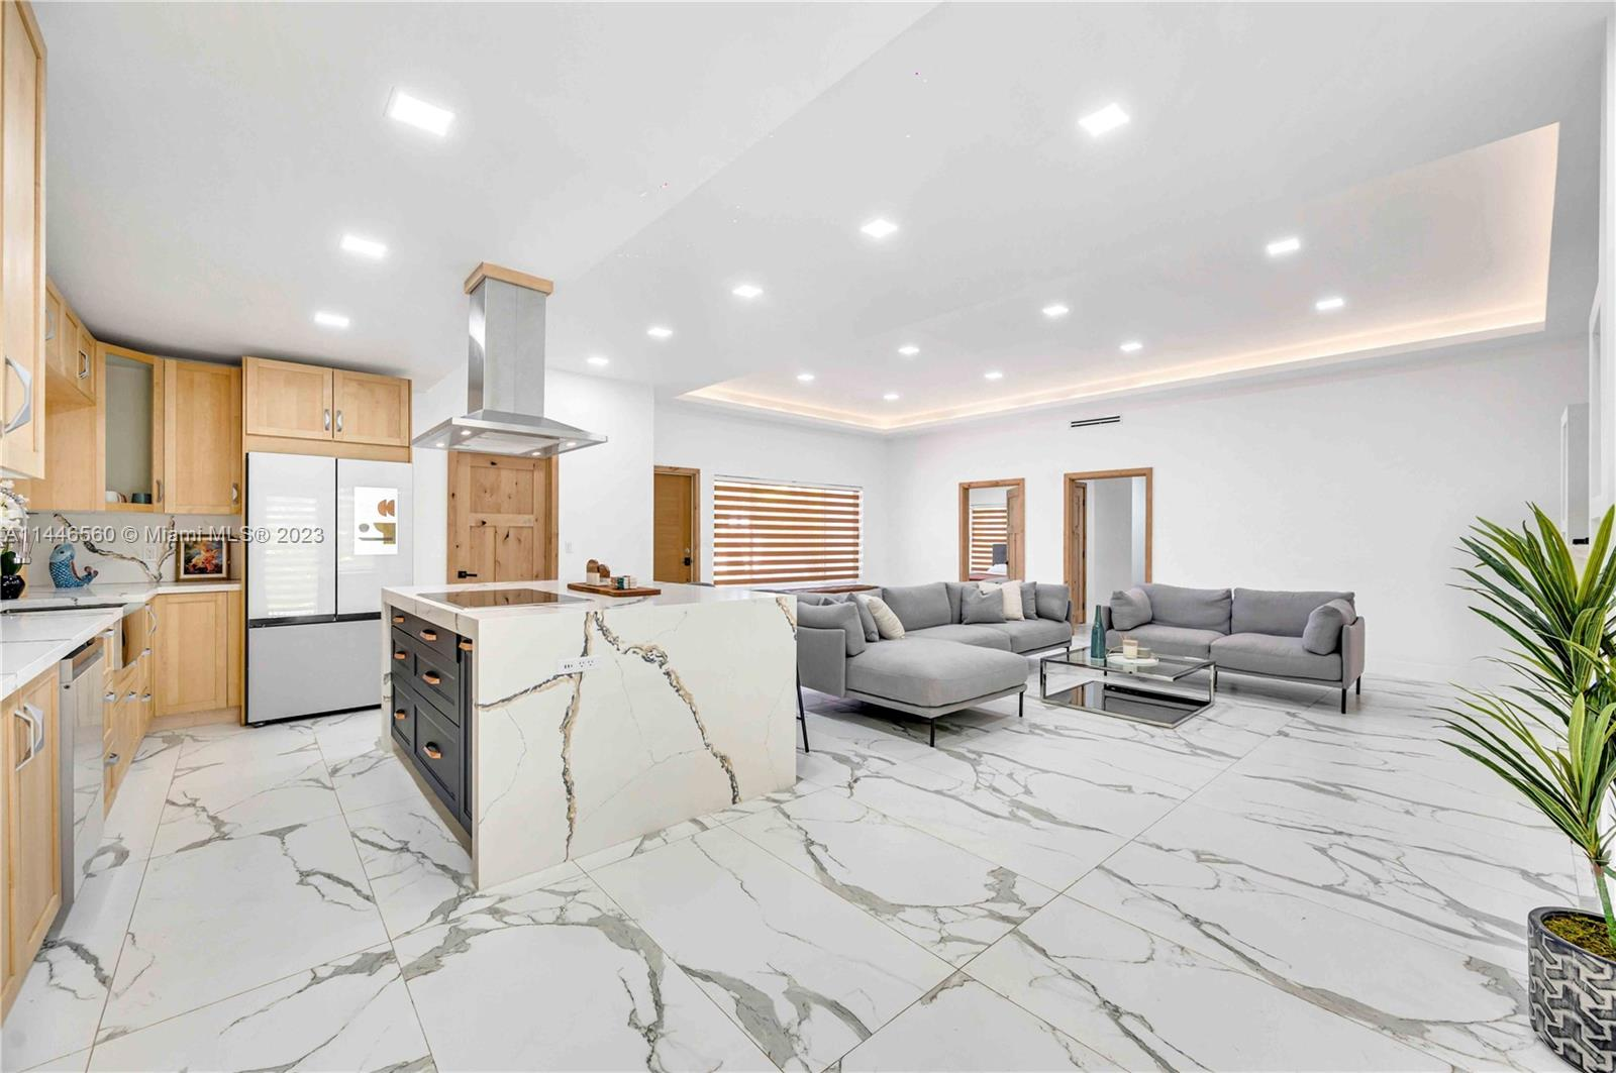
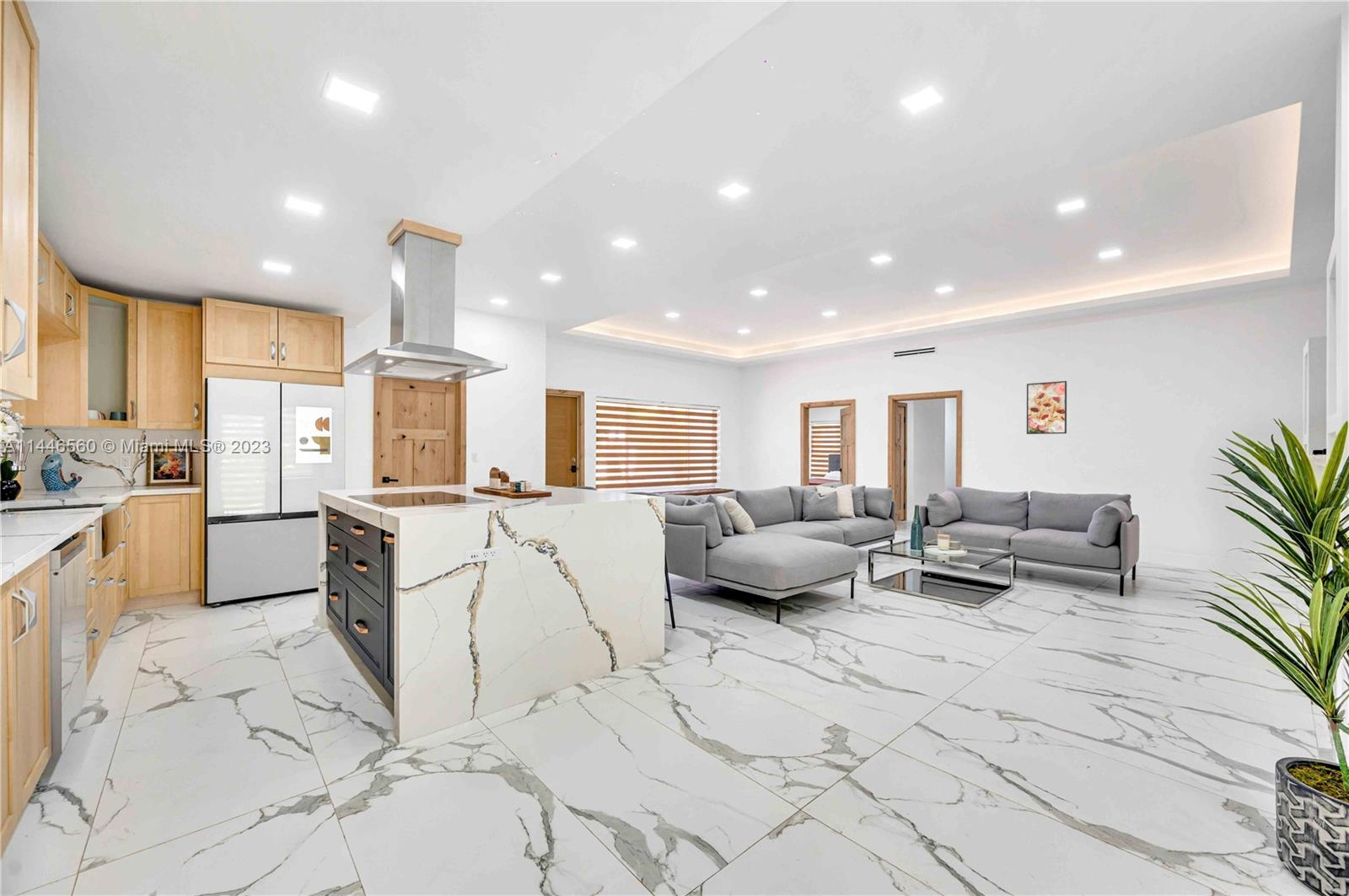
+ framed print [1026,380,1067,435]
